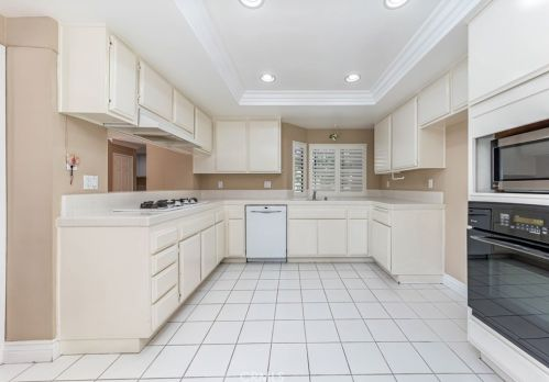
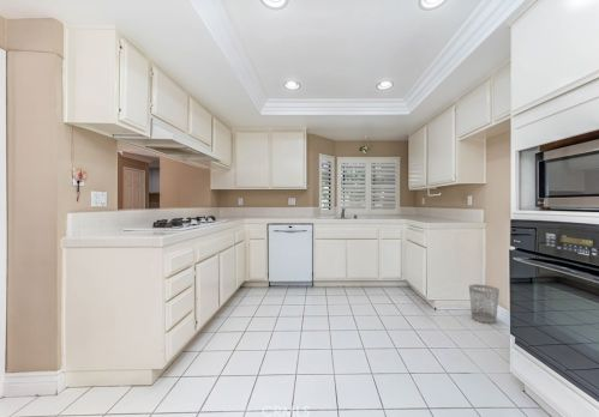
+ wastebasket [468,283,501,325]
